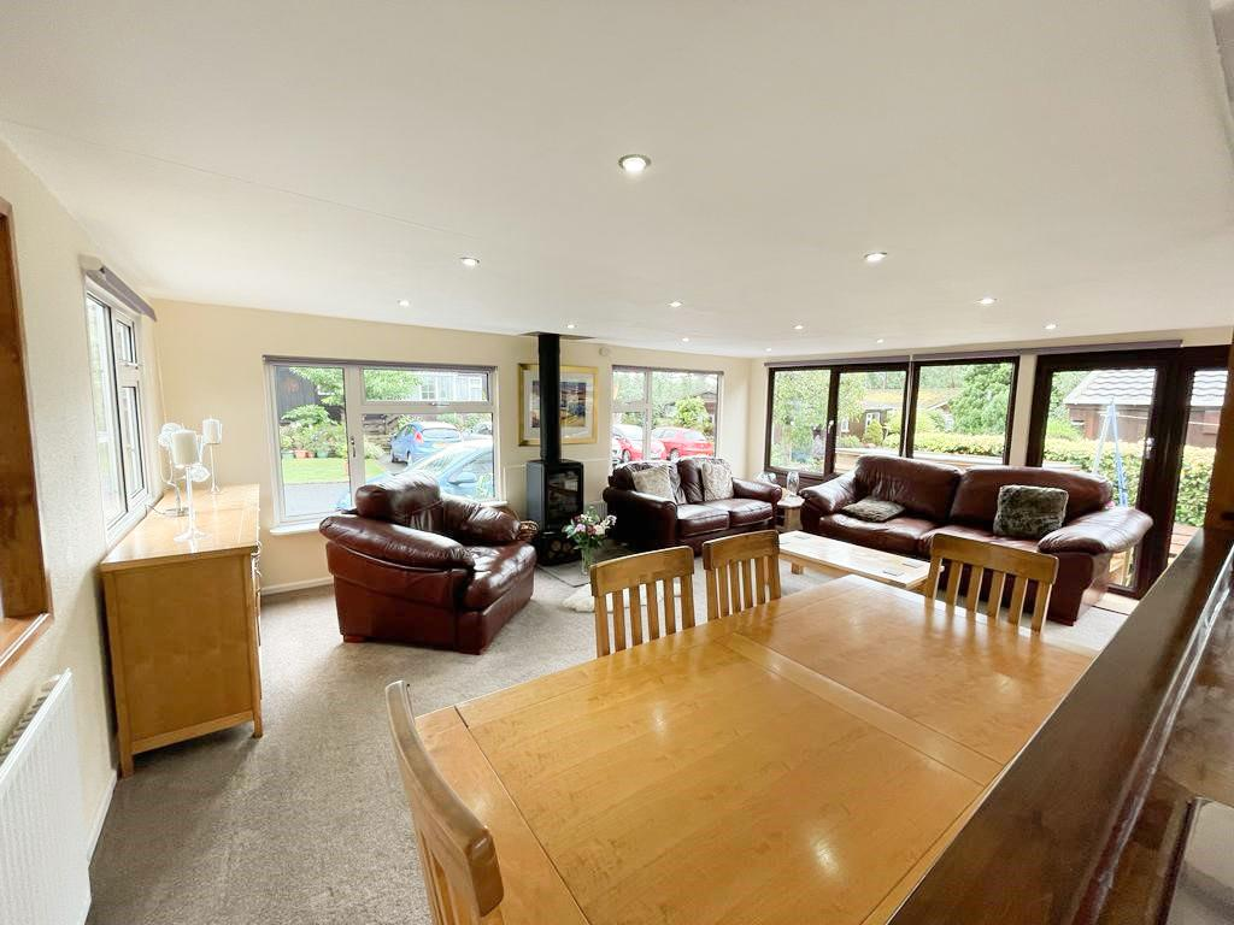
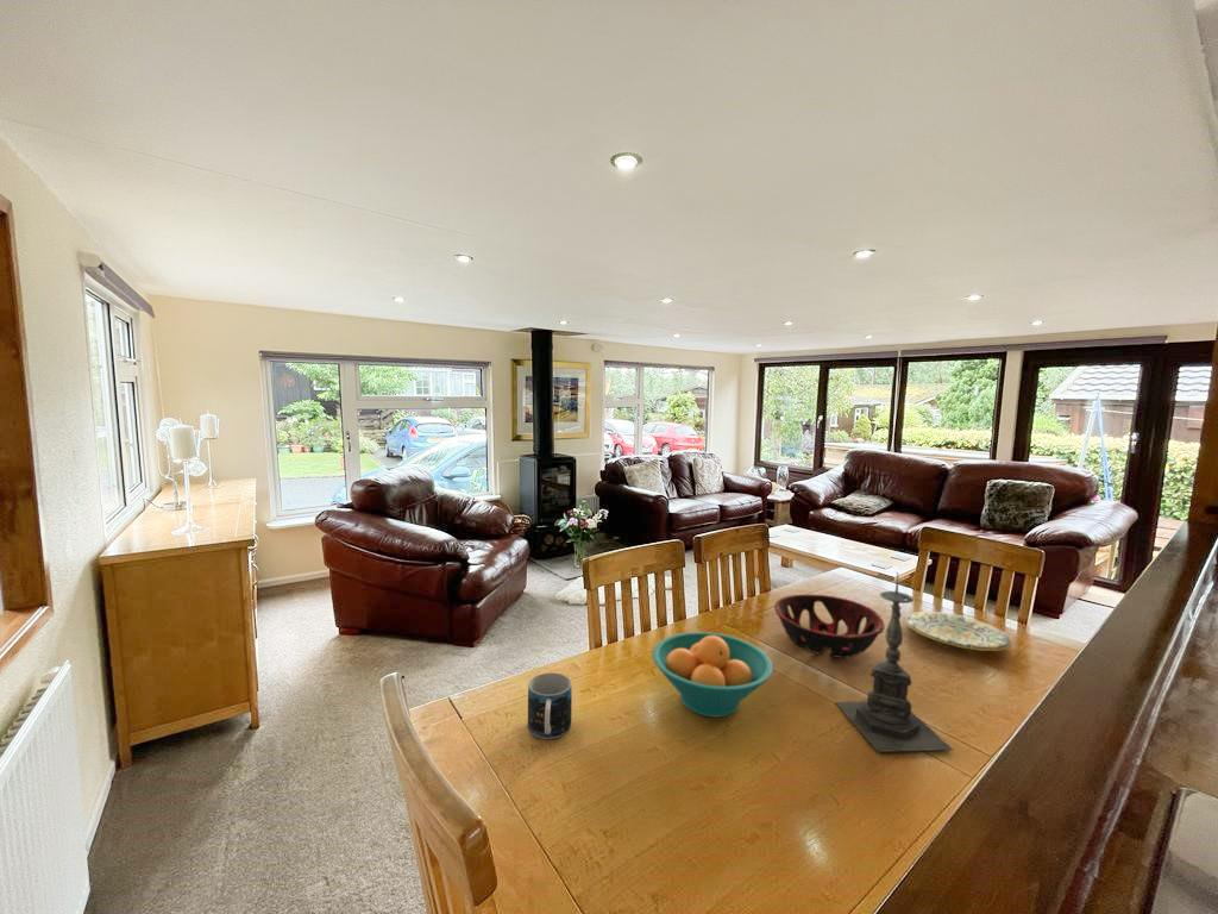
+ candle holder [834,571,955,753]
+ plate [903,611,1013,652]
+ fruit bowl [652,631,774,719]
+ decorative bowl [773,594,885,659]
+ mug [527,671,573,740]
